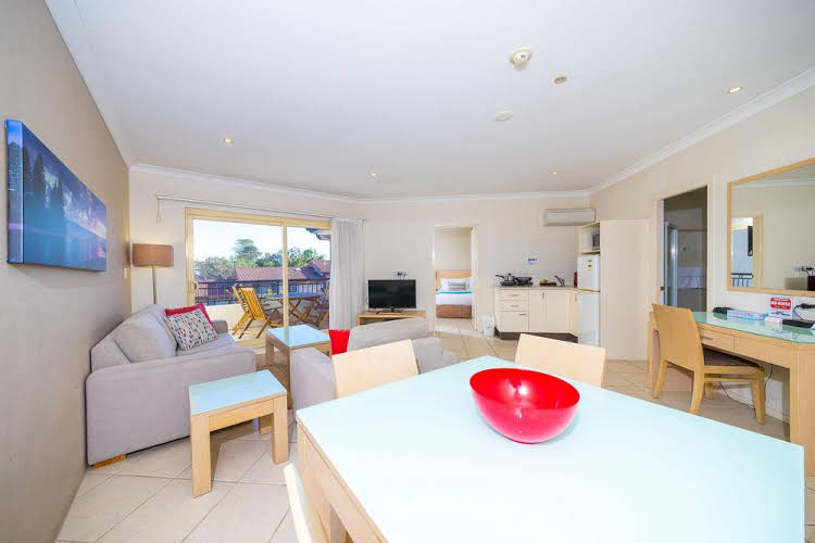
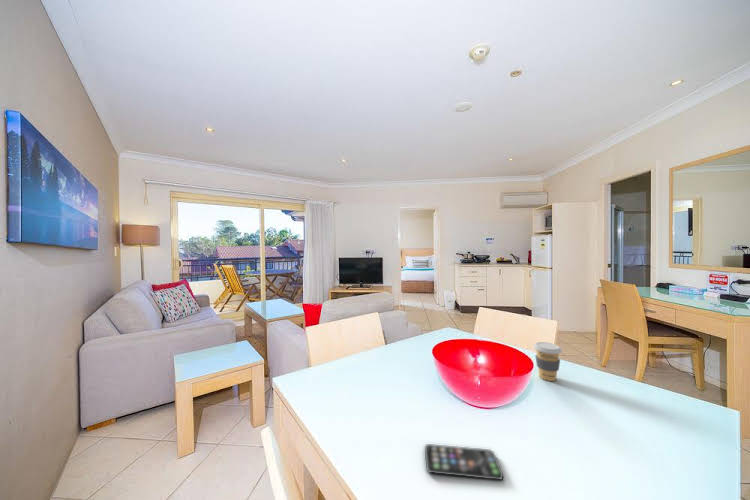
+ smartphone [424,443,504,481]
+ coffee cup [533,341,563,382]
